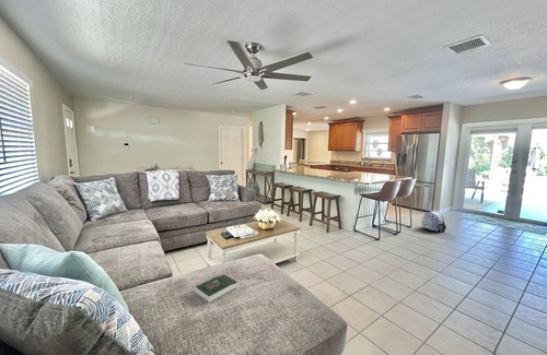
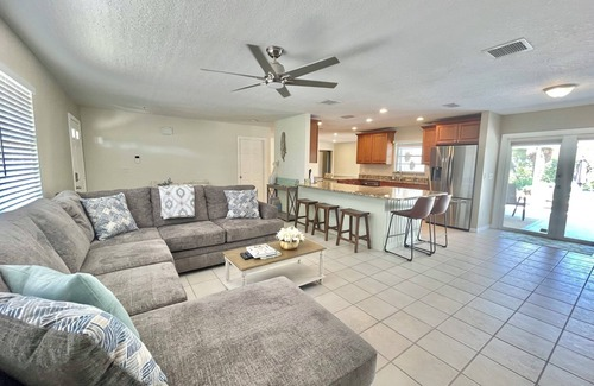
- book [194,273,240,304]
- backpack [421,210,447,233]
